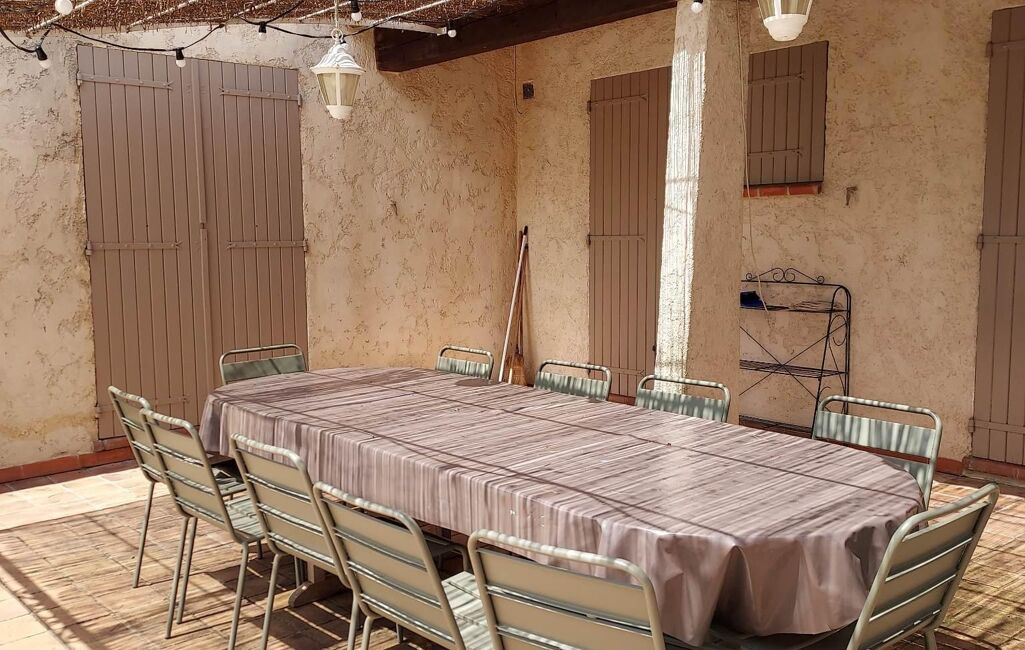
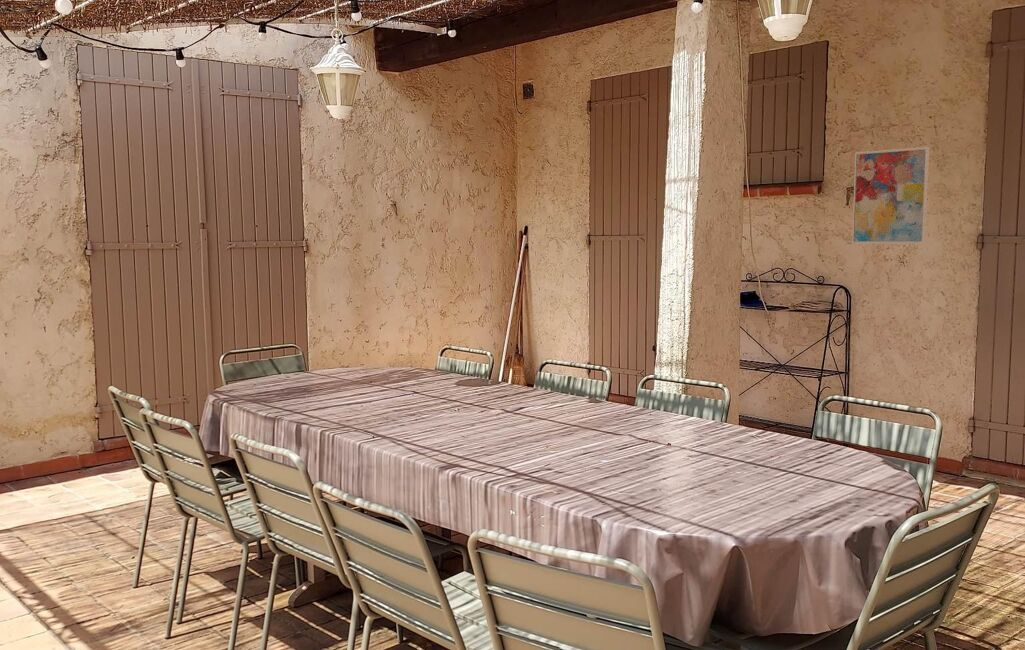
+ wall art [851,146,930,245]
